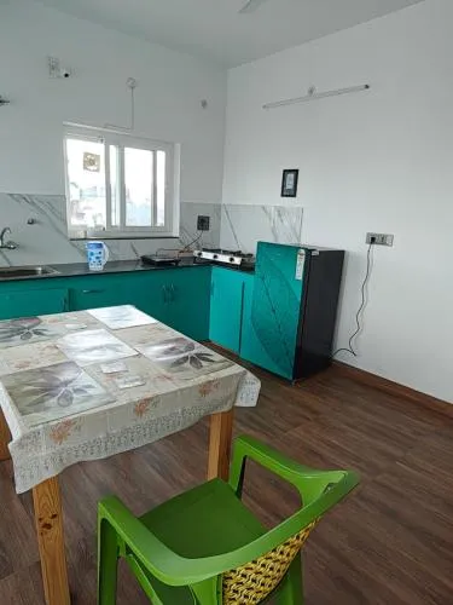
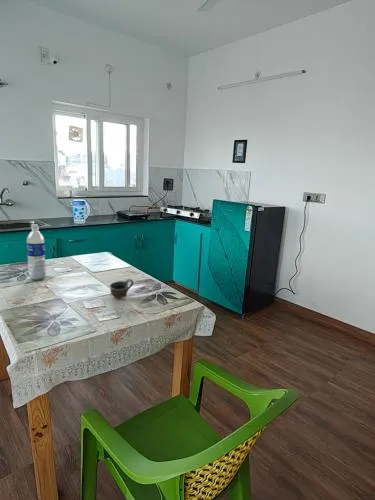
+ water bottle [26,223,47,281]
+ cup [109,278,134,299]
